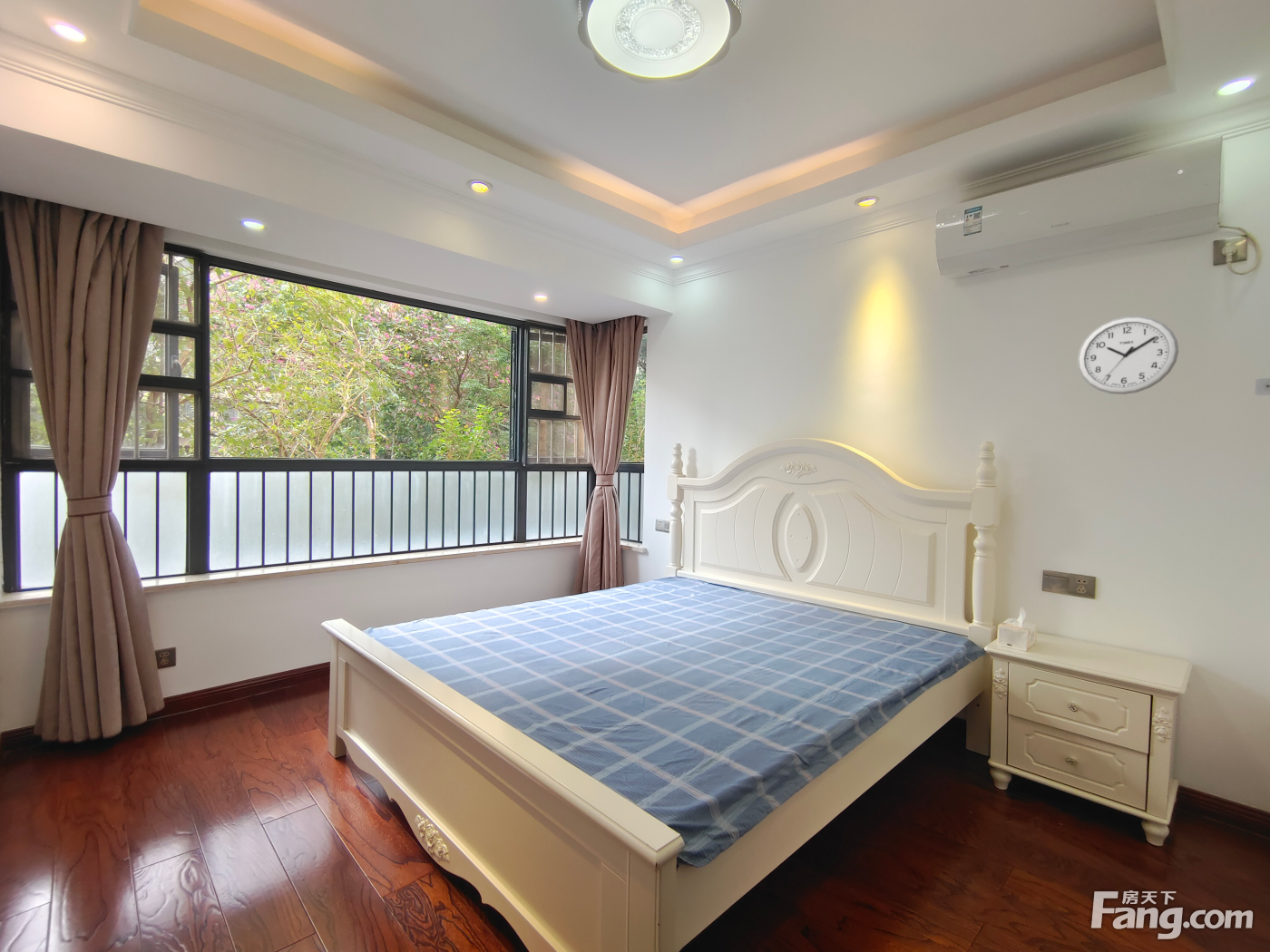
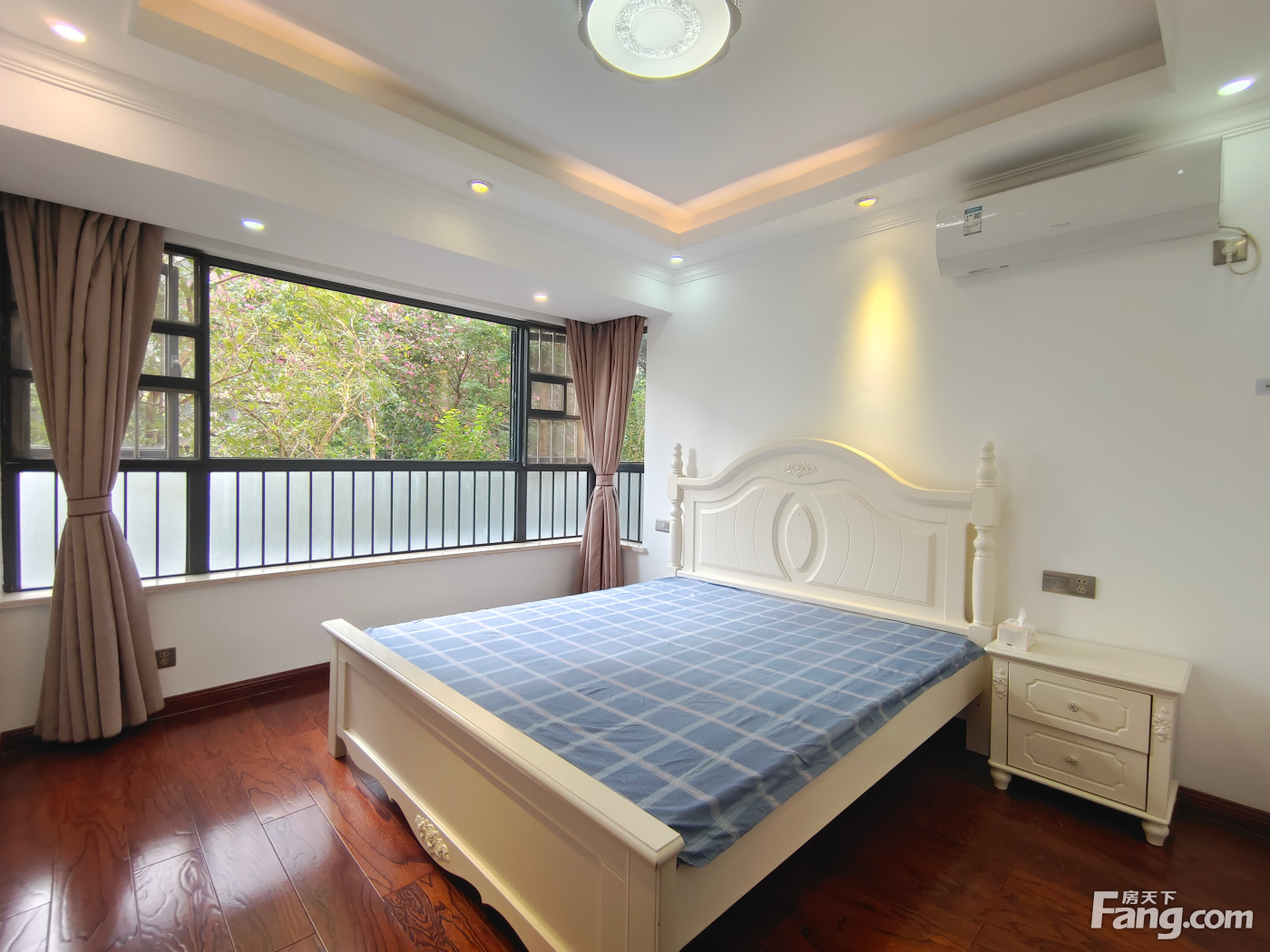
- wall clock [1076,316,1179,395]
